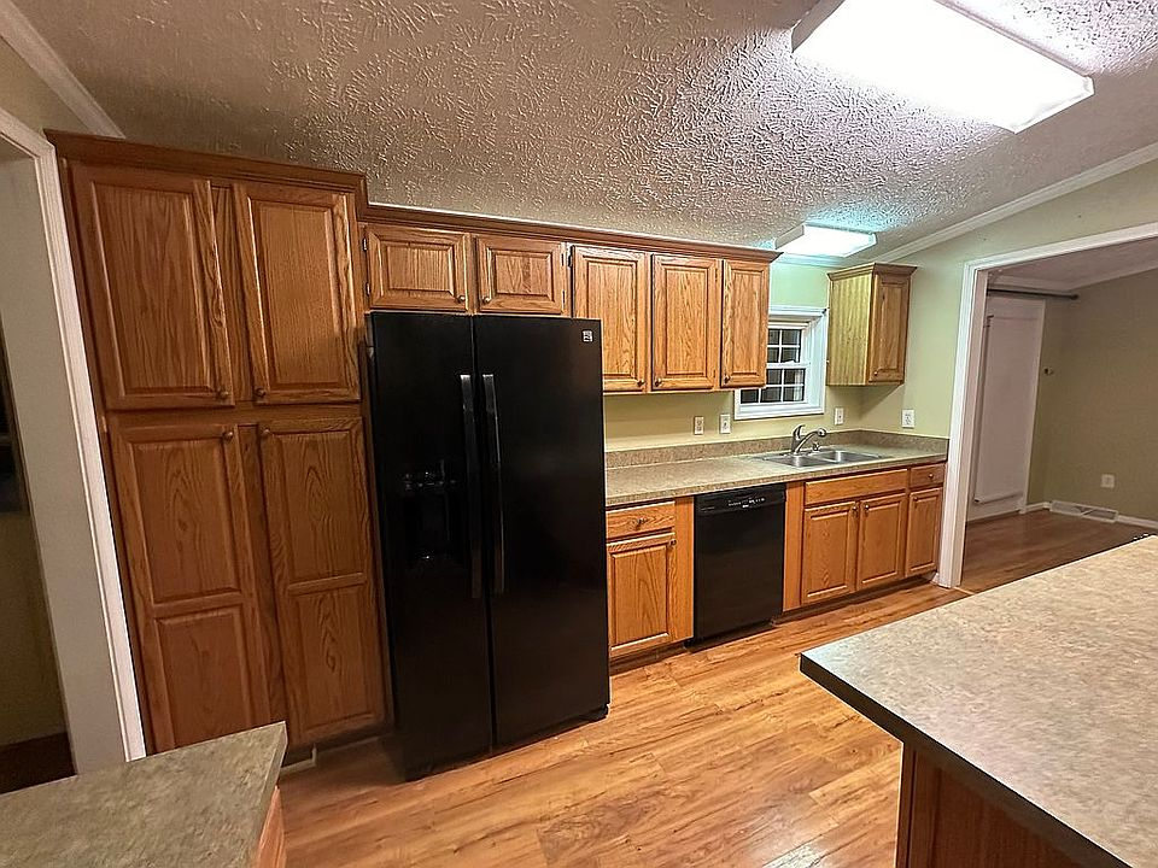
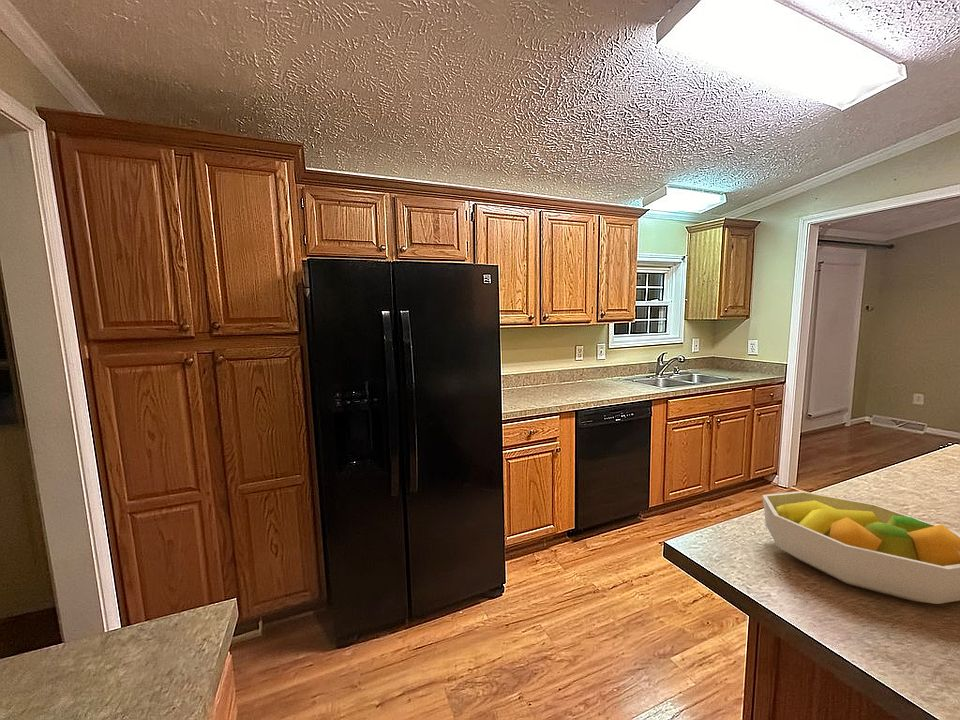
+ fruit bowl [761,490,960,605]
